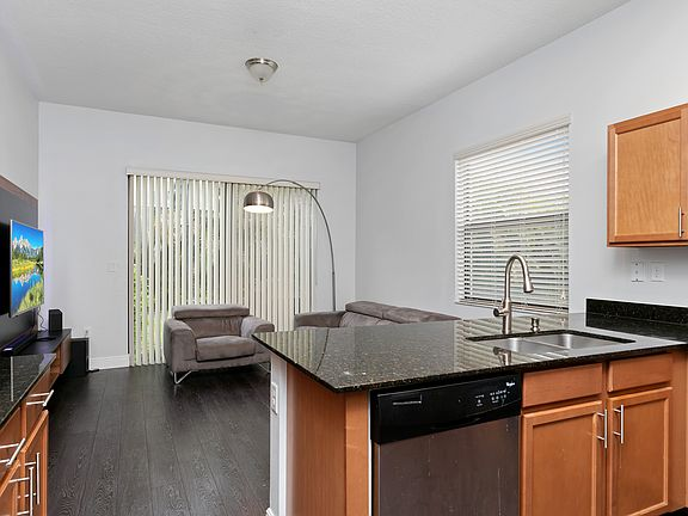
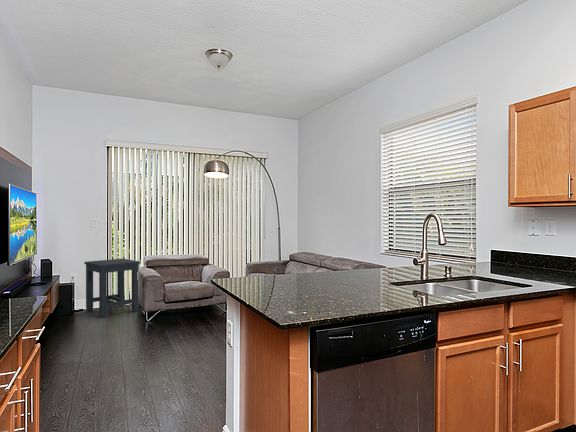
+ side table [83,258,141,319]
